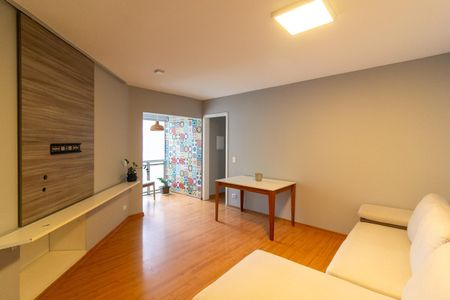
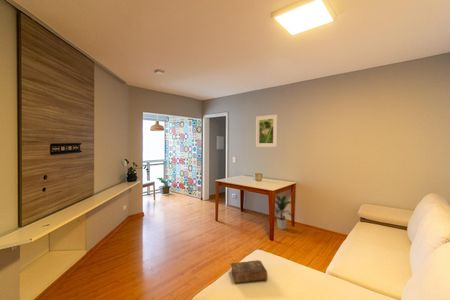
+ book [230,259,269,284]
+ indoor plant [267,193,296,231]
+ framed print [255,114,278,148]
